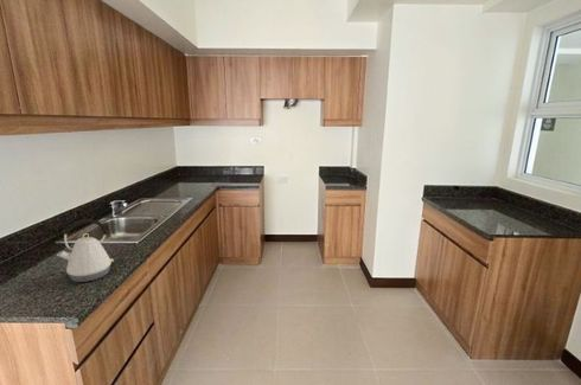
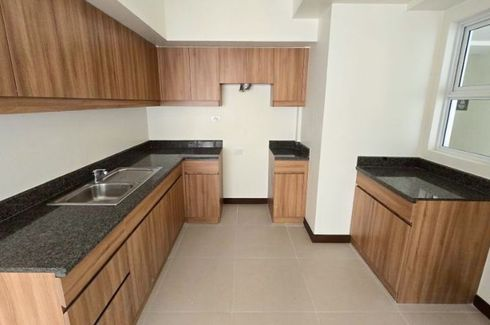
- kettle [56,218,115,283]
